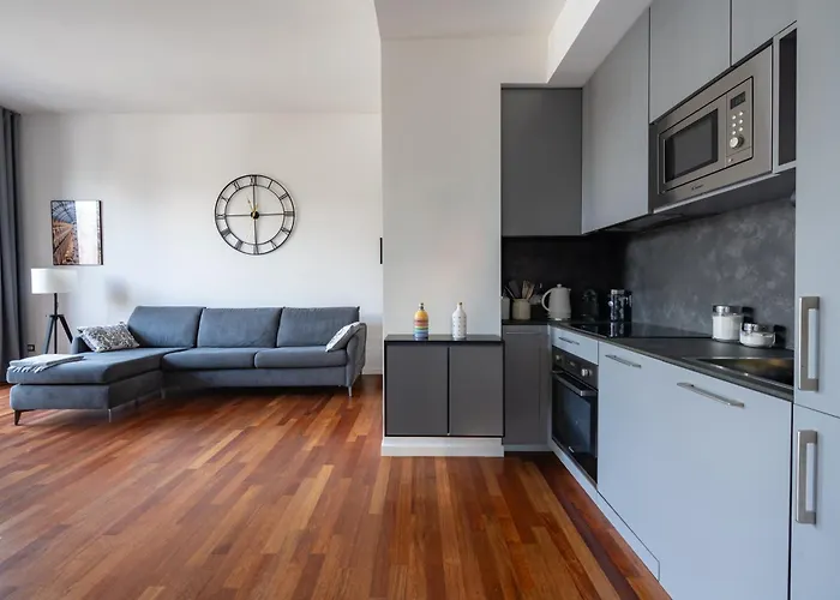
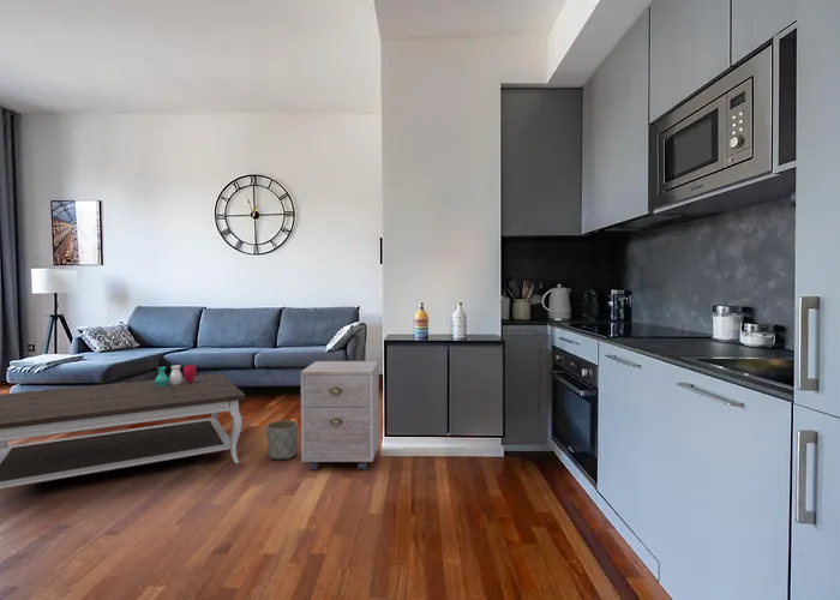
+ planter [265,419,299,461]
+ cabinet [300,360,380,472]
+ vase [154,364,197,386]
+ coffee table [0,372,246,490]
